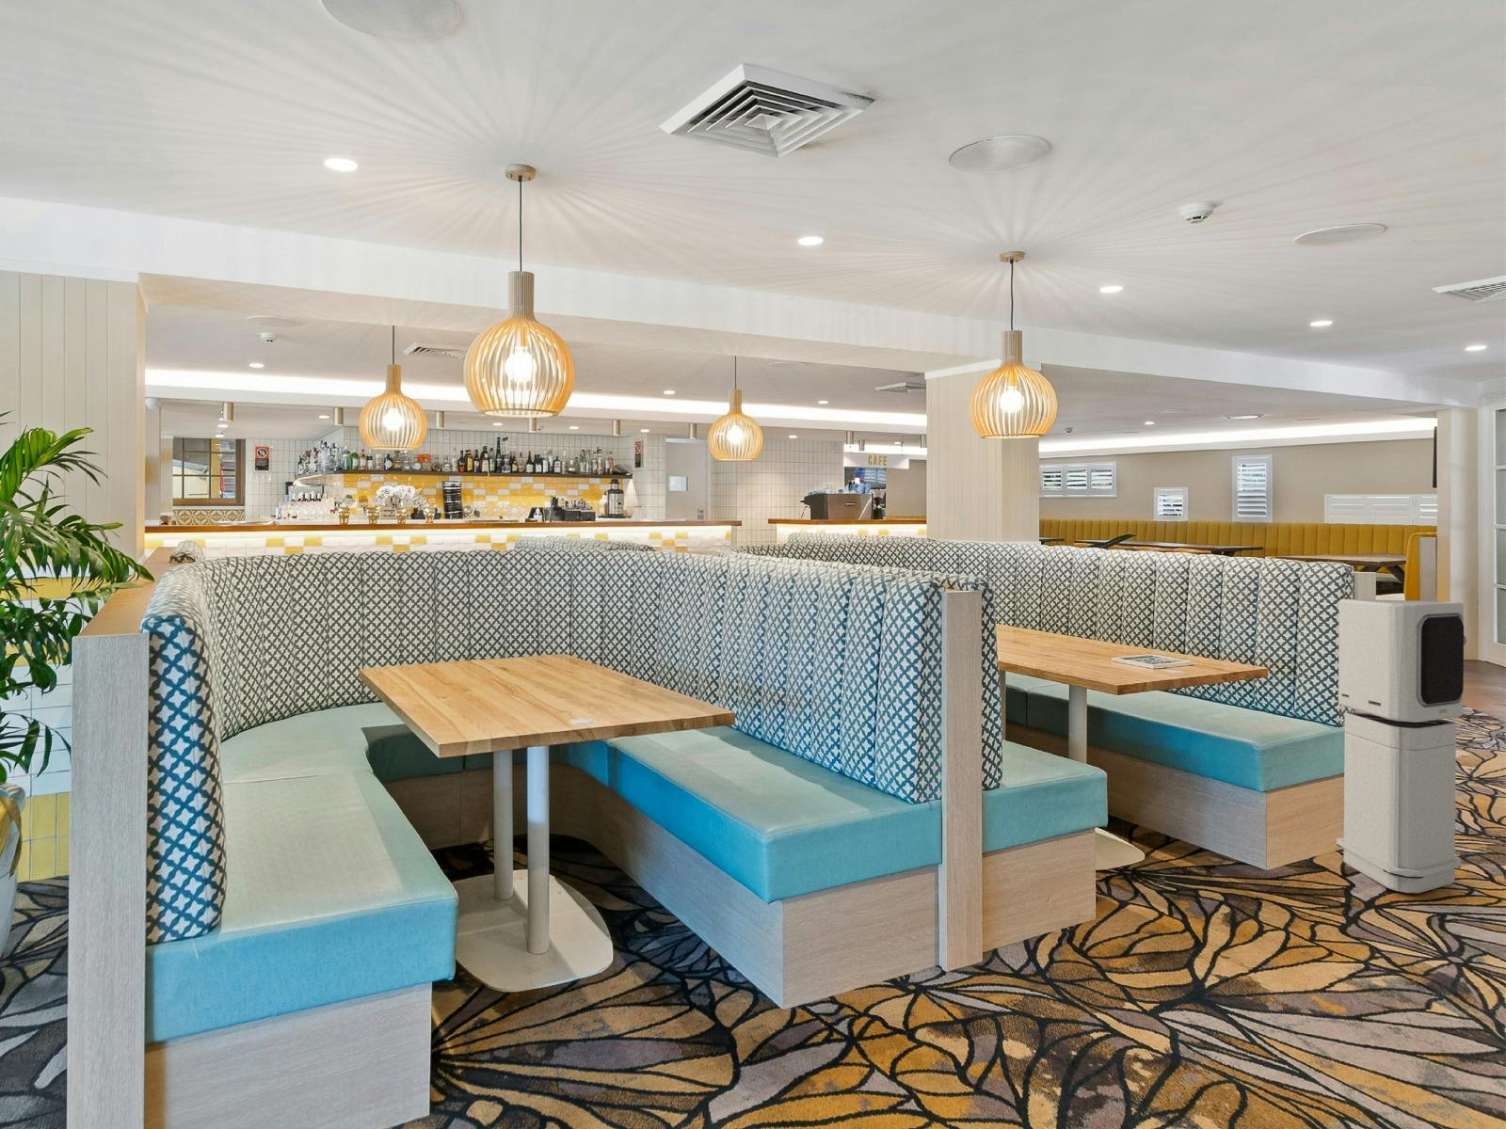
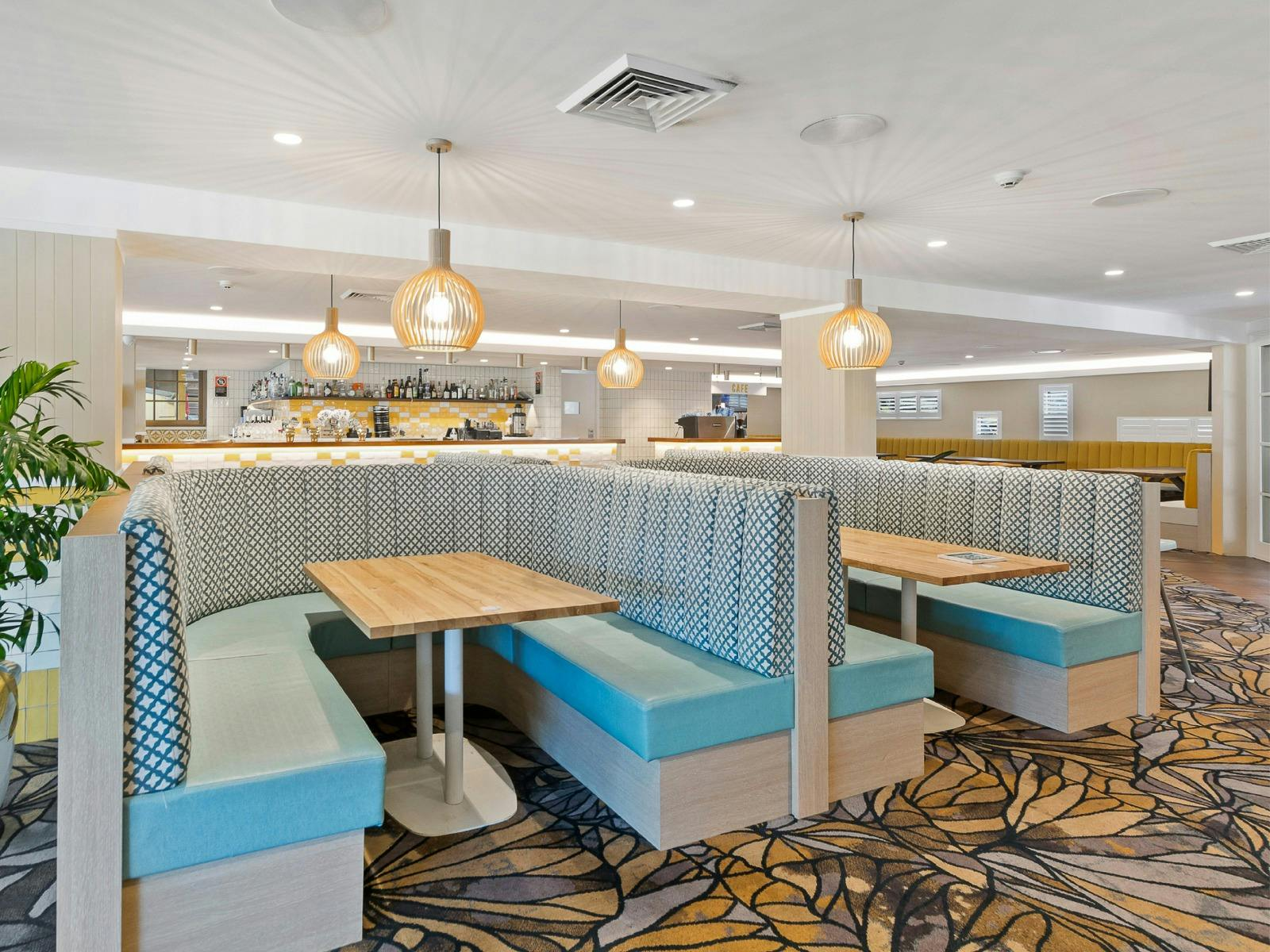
- air purifier [1335,599,1467,894]
